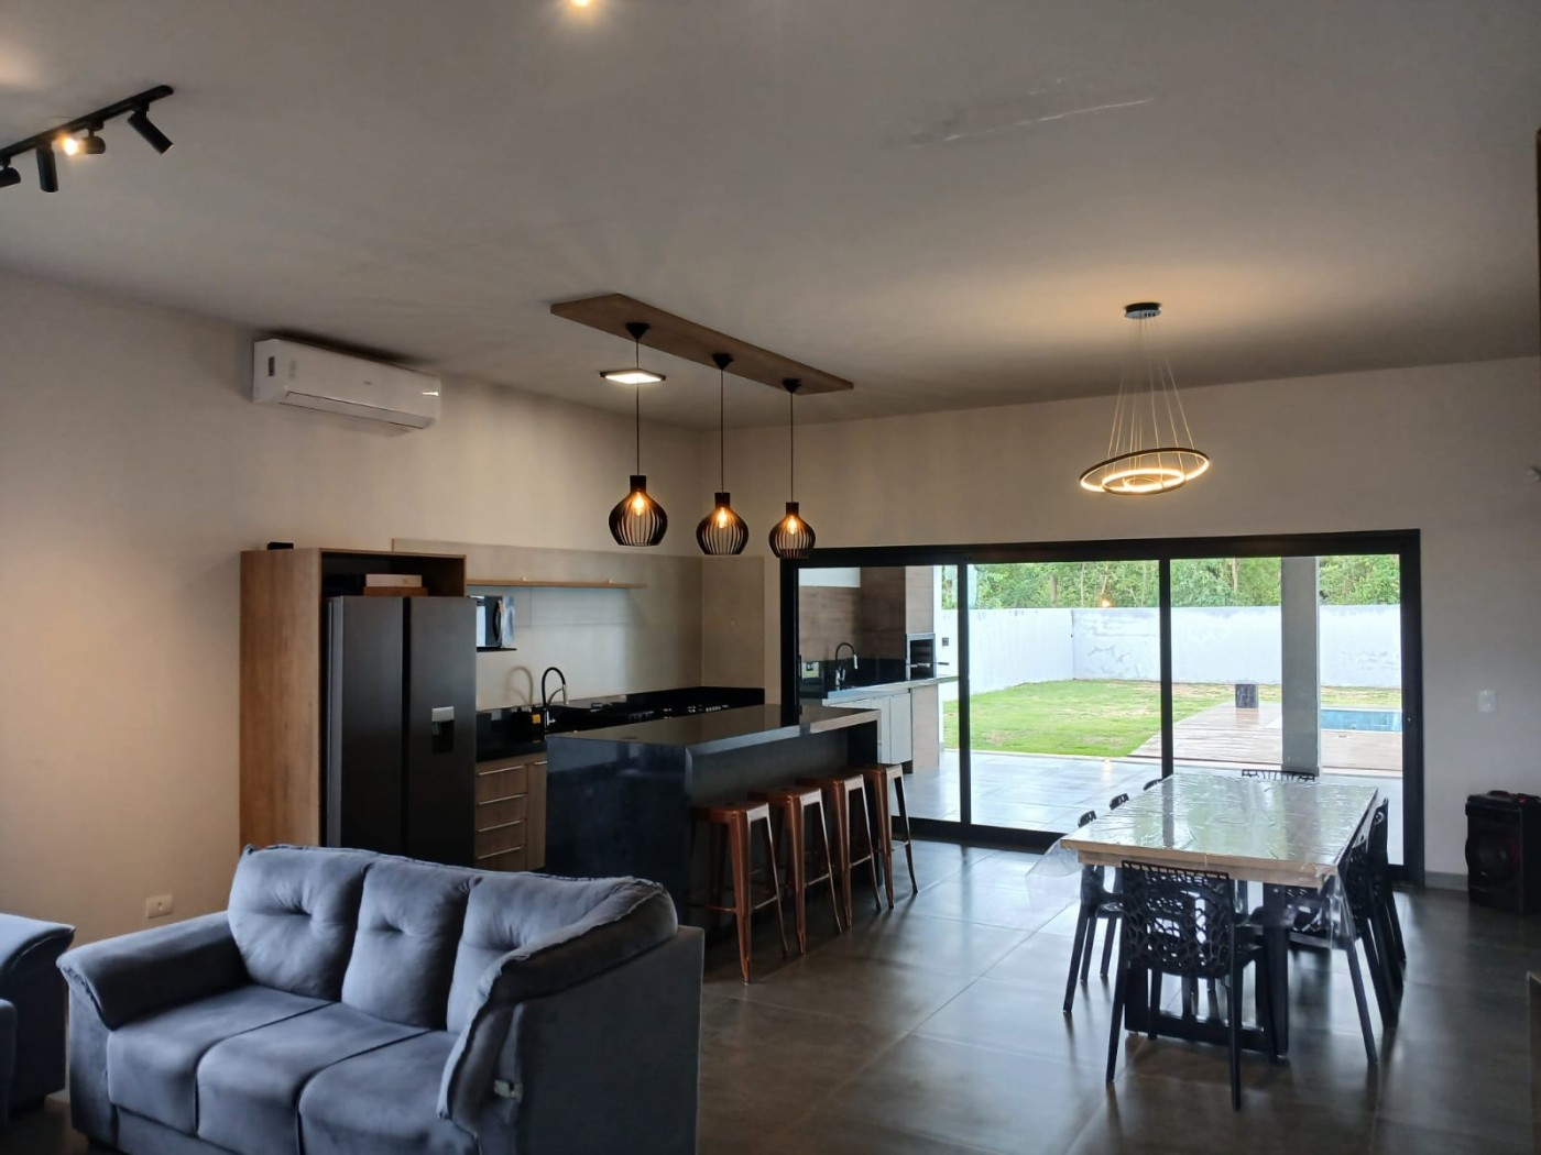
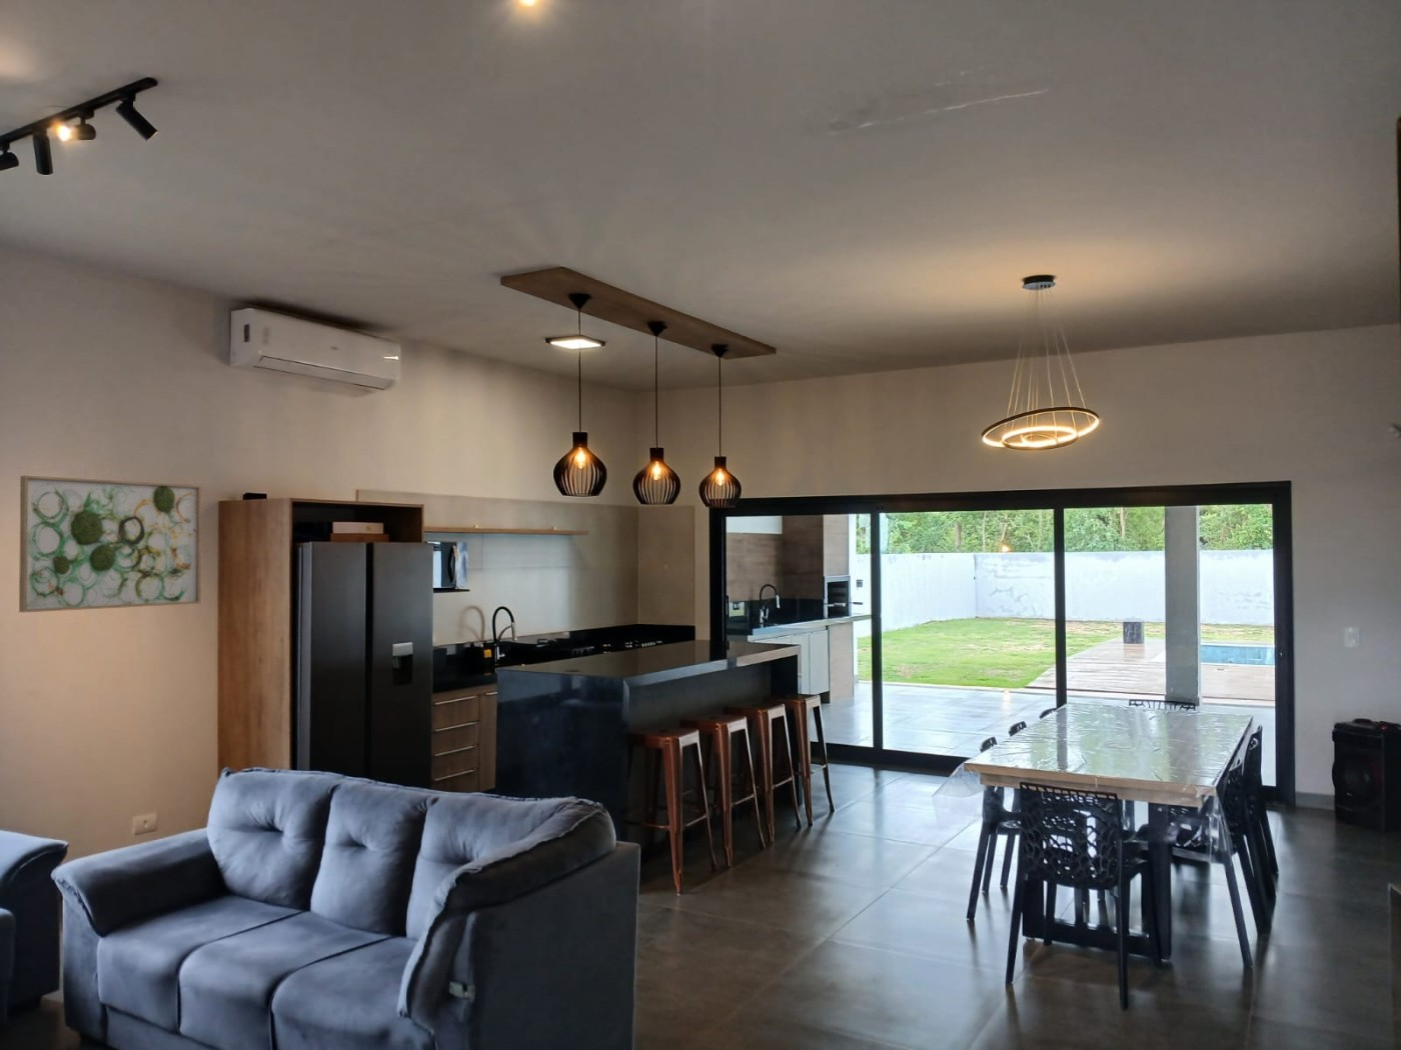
+ wall art [18,475,202,613]
